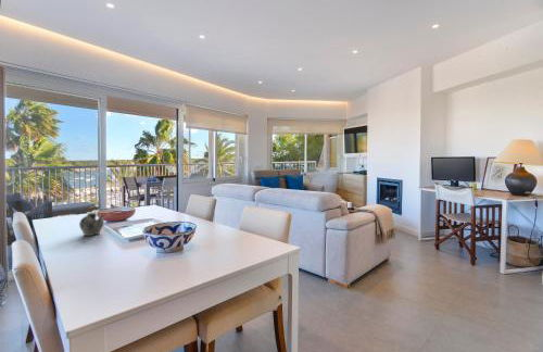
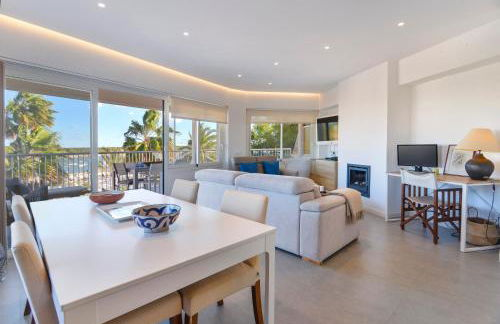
- teapot [78,212,105,237]
